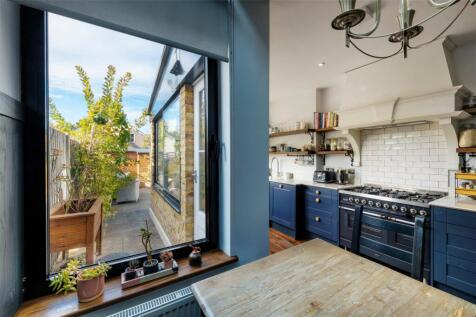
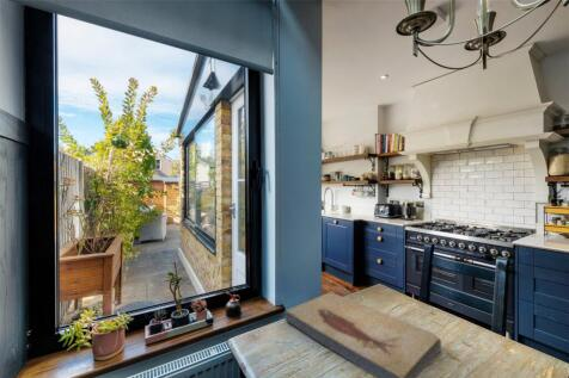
+ fish fossil [284,291,442,378]
